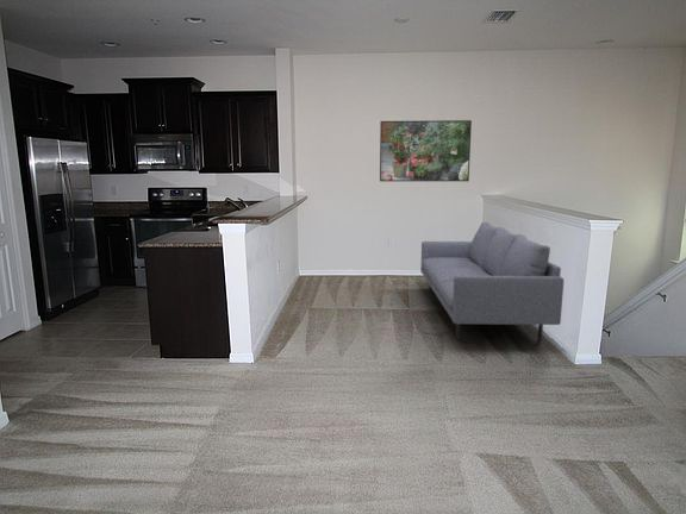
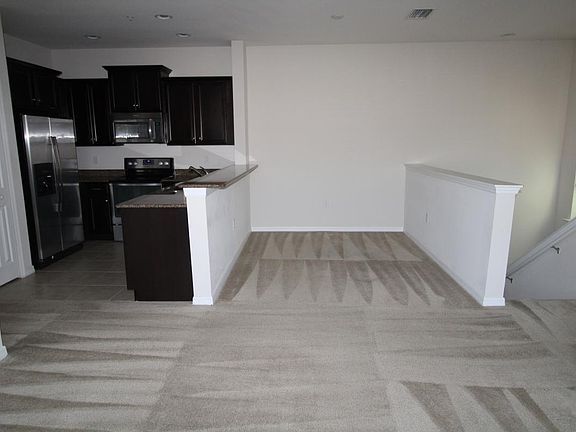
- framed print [379,119,473,182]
- sofa [419,221,565,341]
